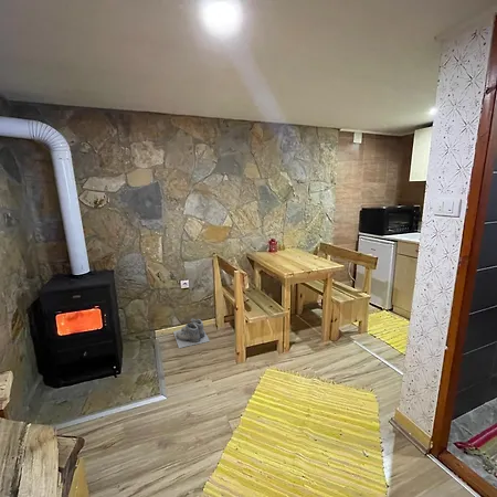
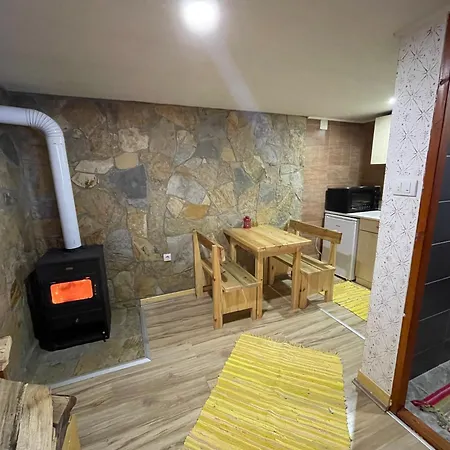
- boots [172,318,211,349]
